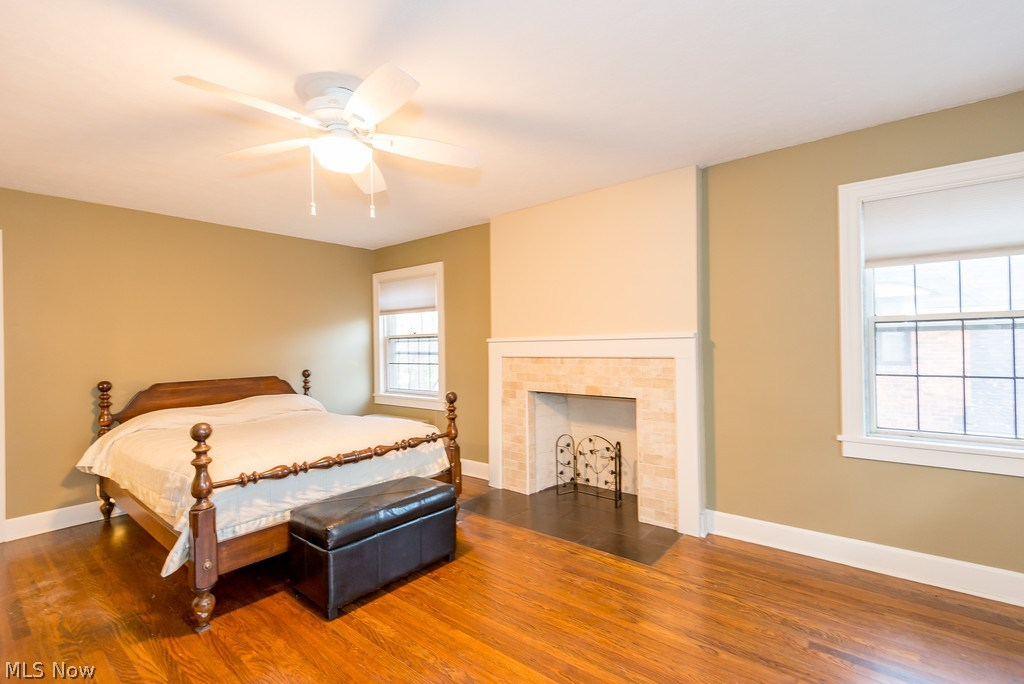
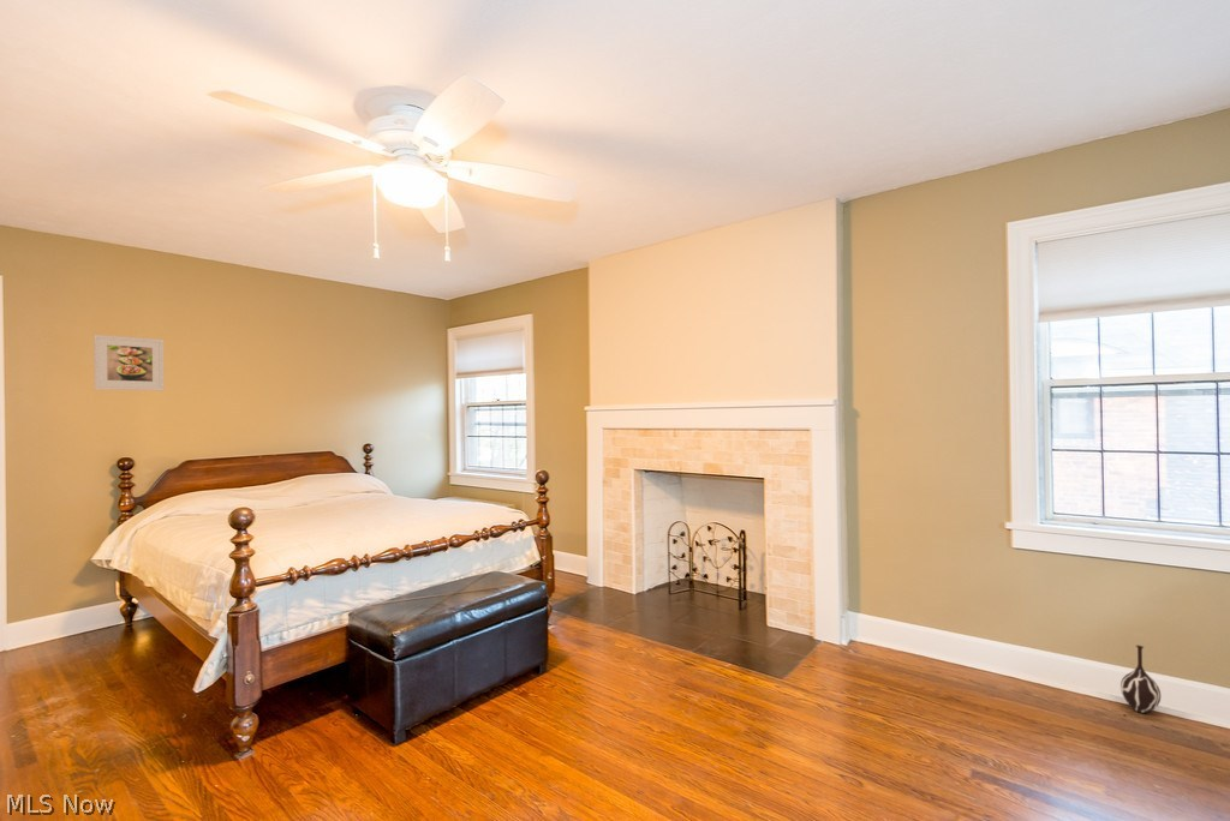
+ vase [1119,645,1162,714]
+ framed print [92,334,165,391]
